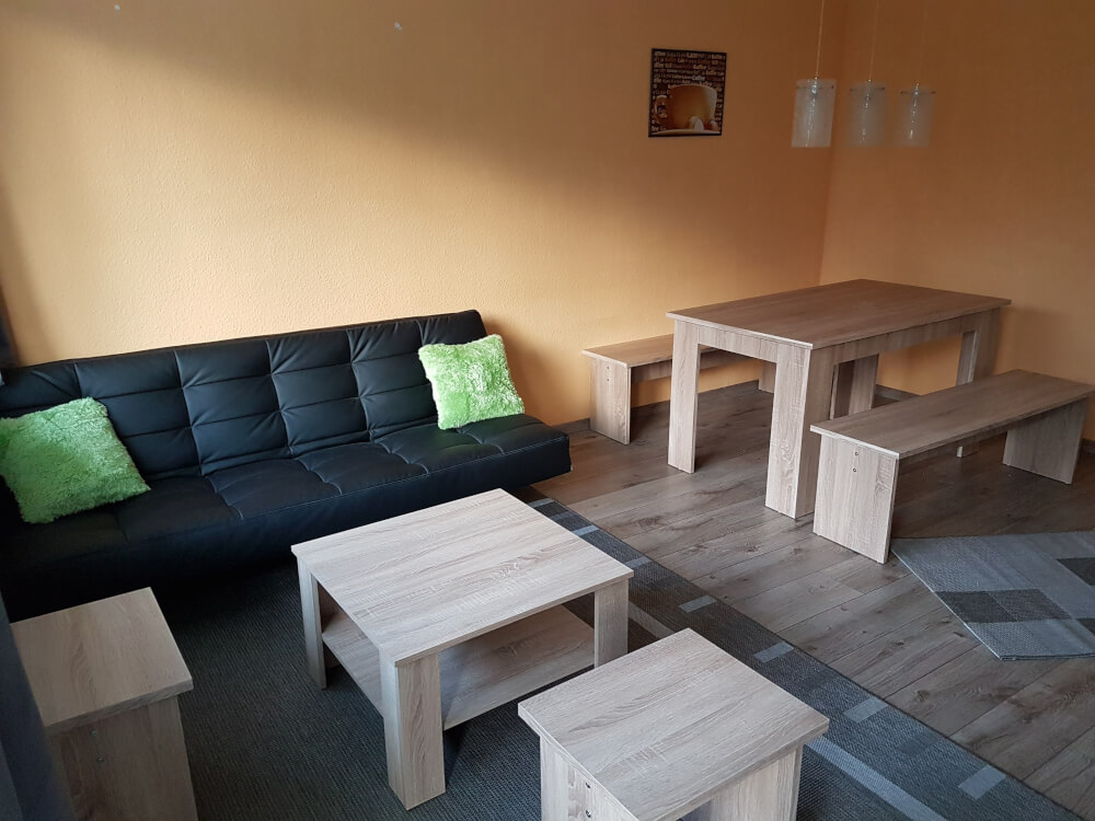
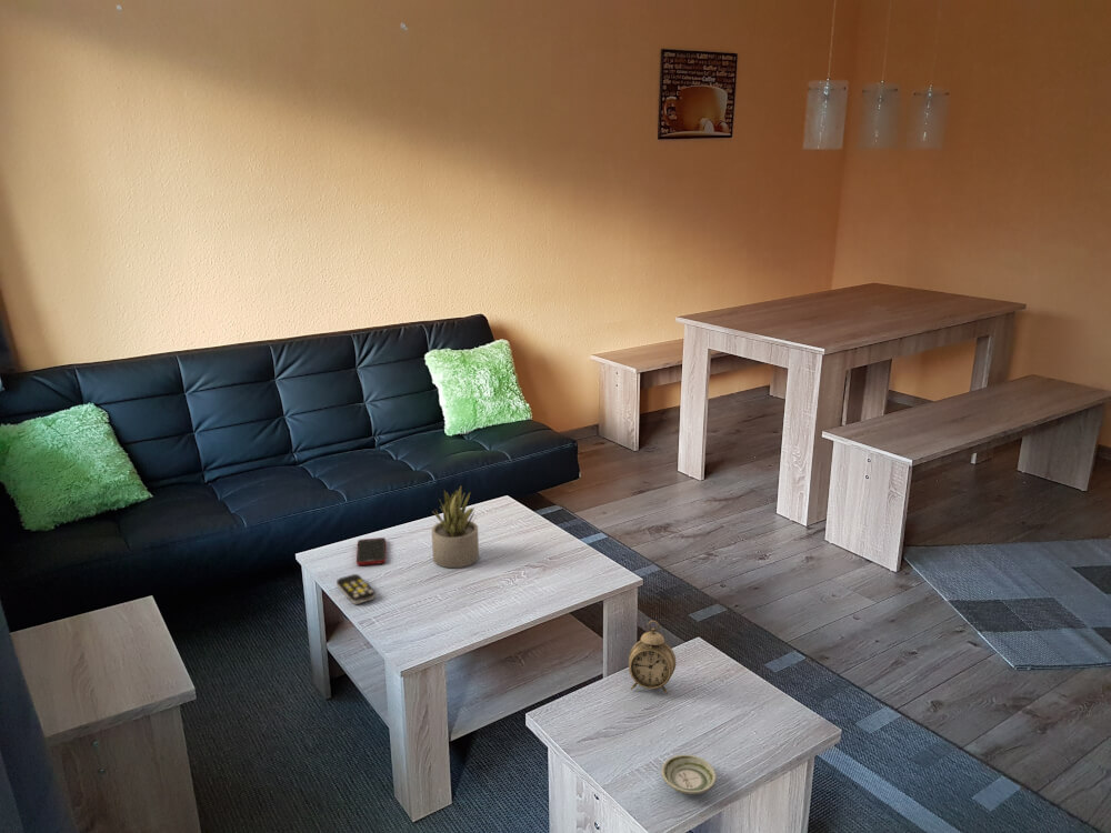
+ saucer [660,754,718,795]
+ alarm clock [628,620,677,695]
+ cell phone [356,536,387,566]
+ remote control [336,573,377,605]
+ succulent plant [430,485,480,569]
